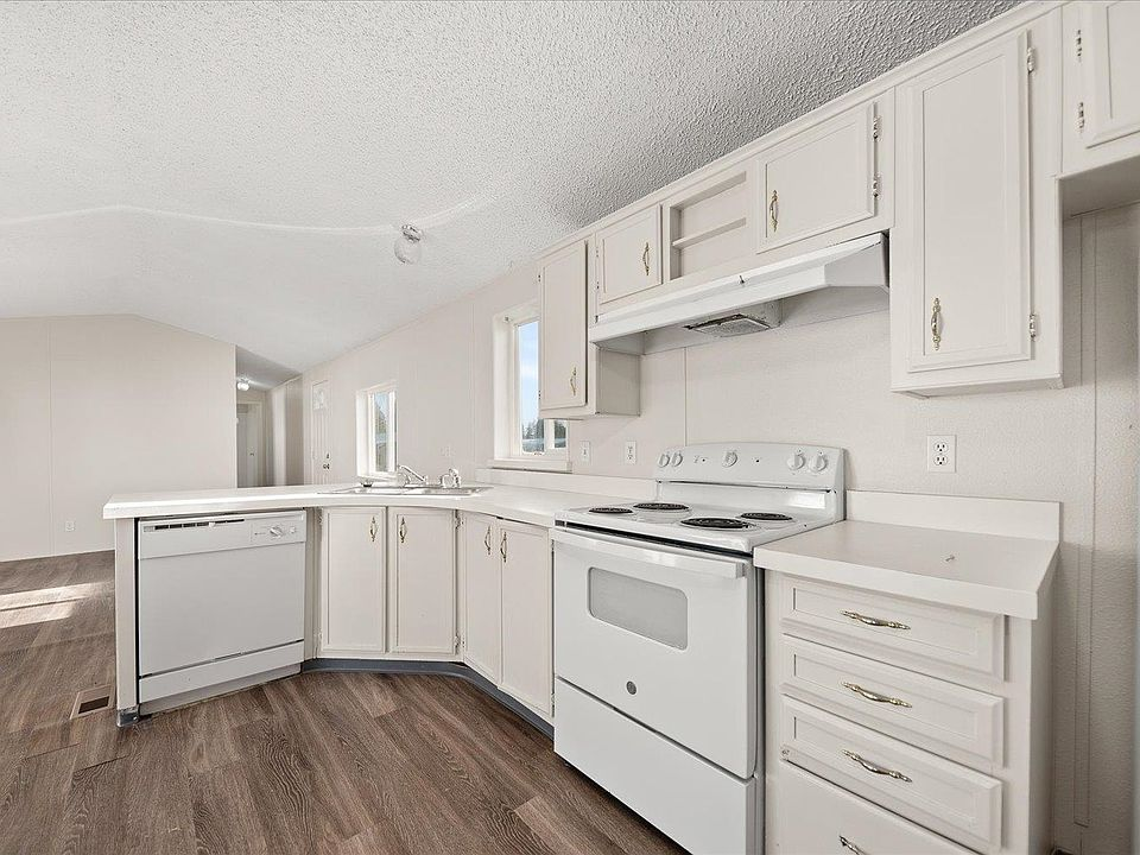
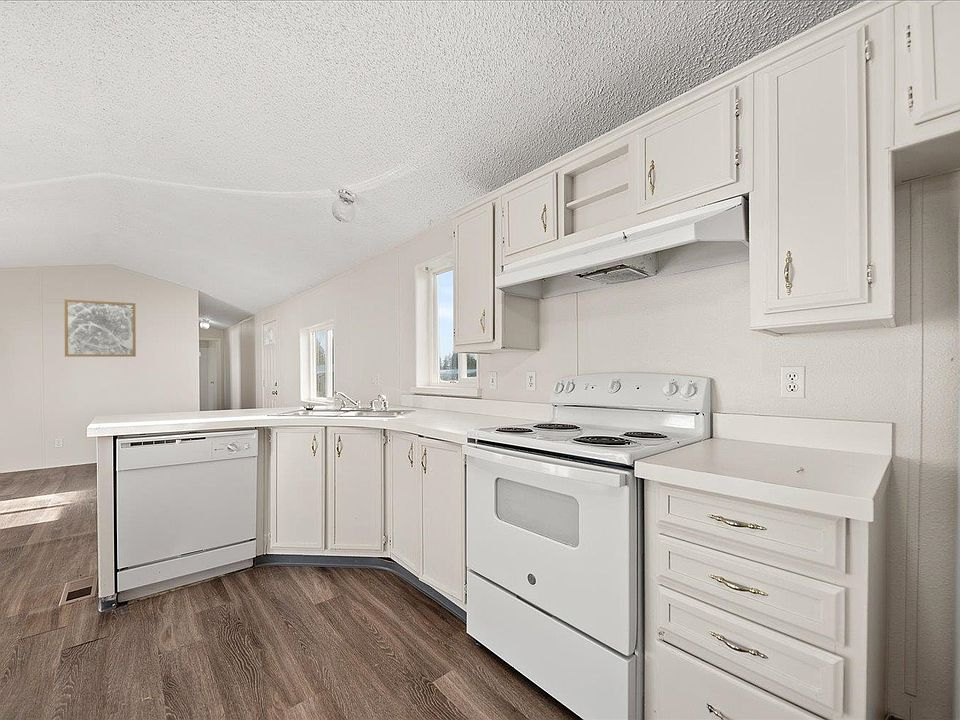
+ wall art [63,298,137,358]
